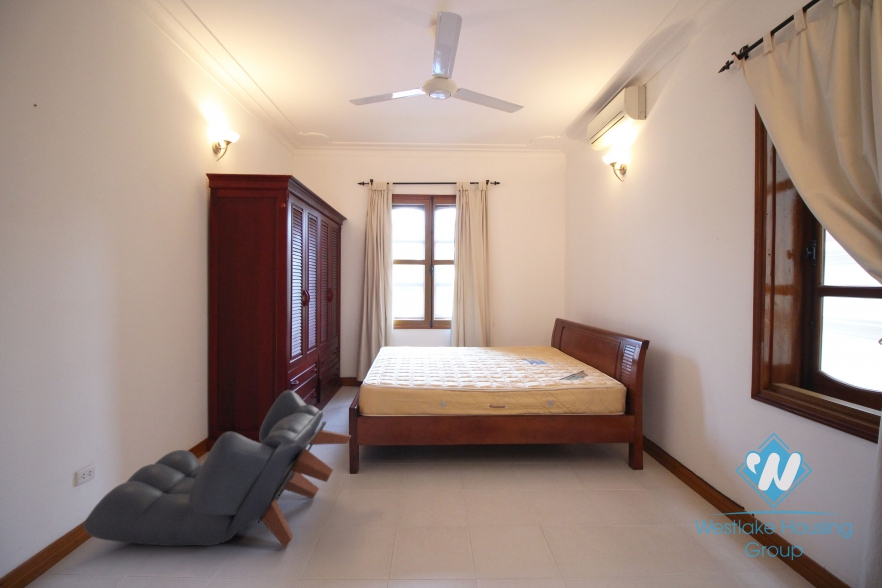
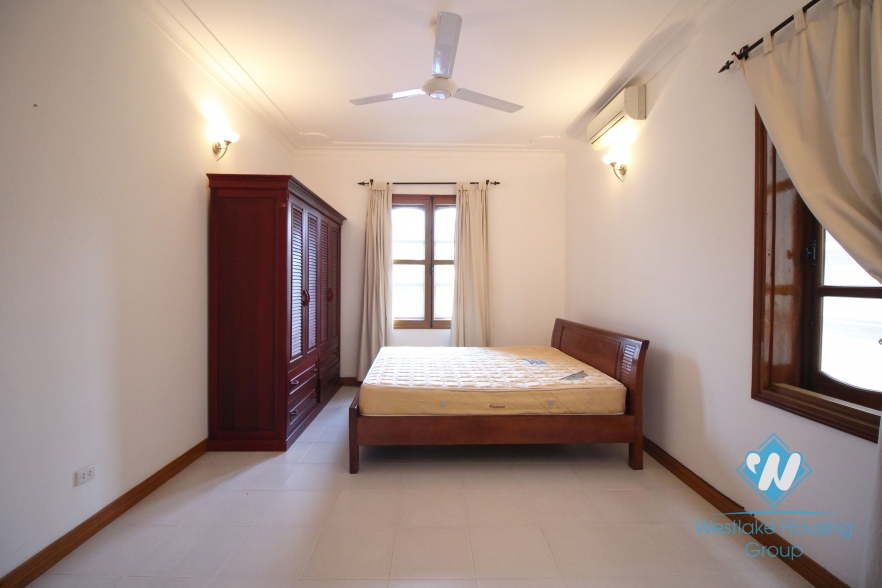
- armchair [82,389,352,549]
